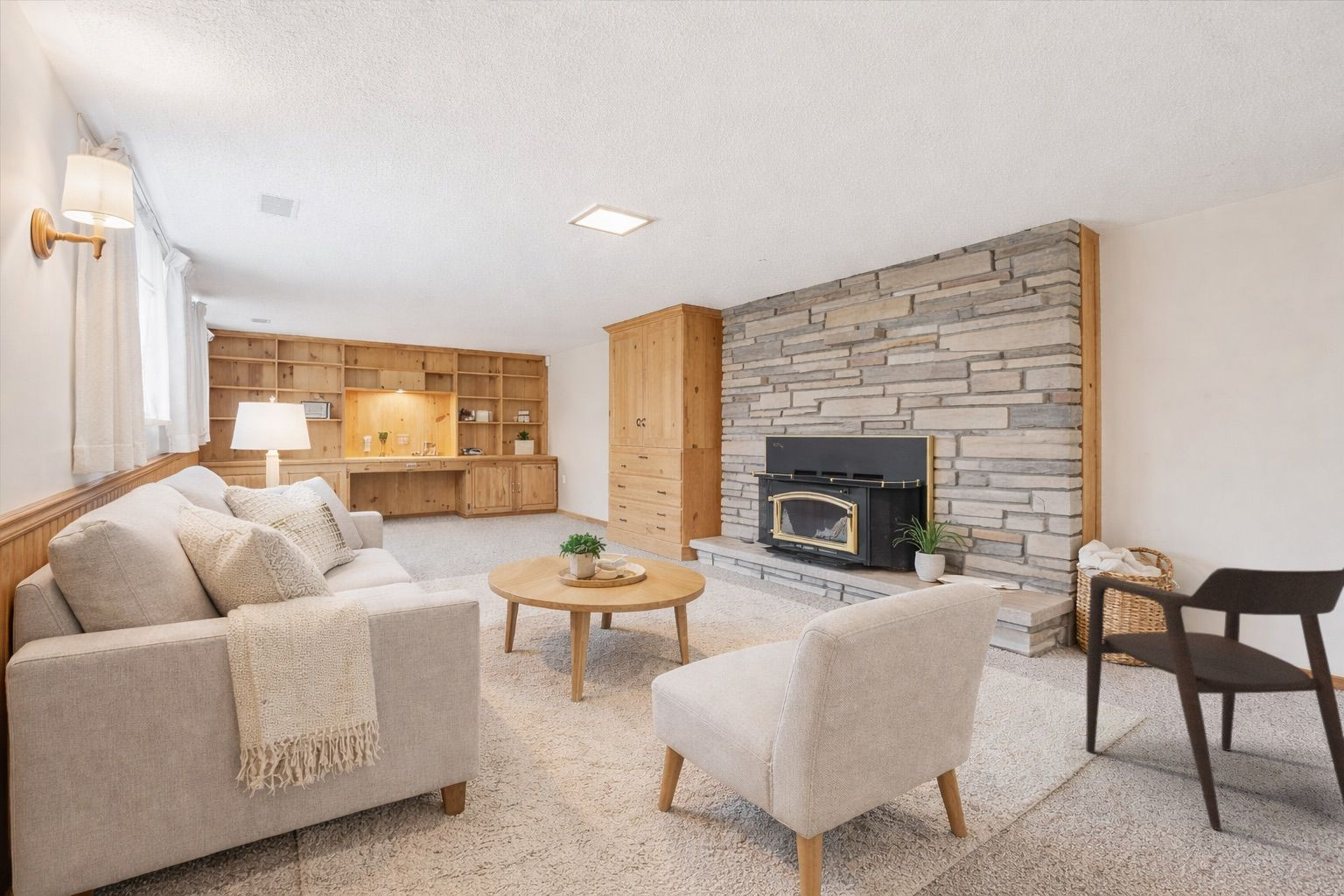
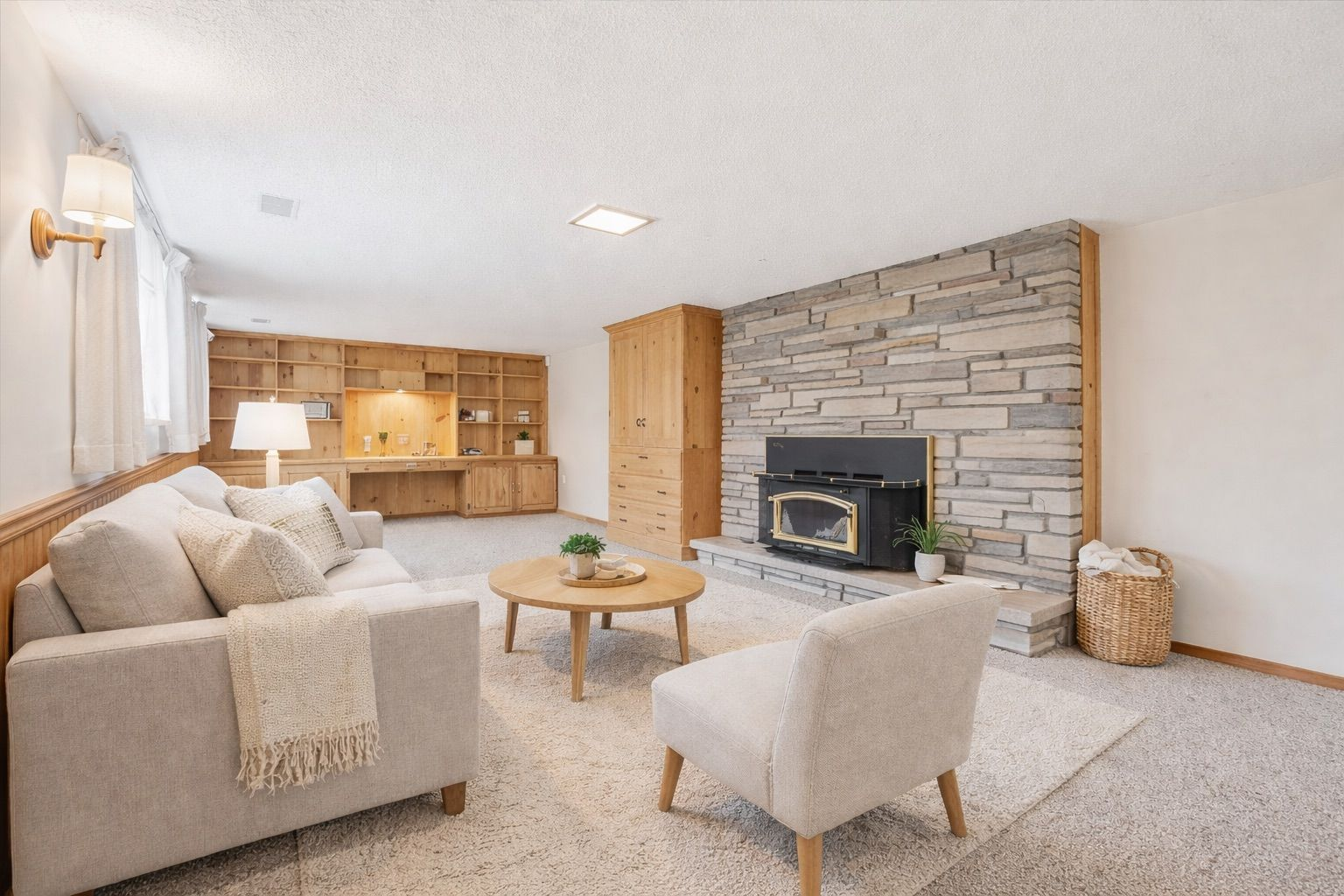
- armchair [1085,567,1344,831]
